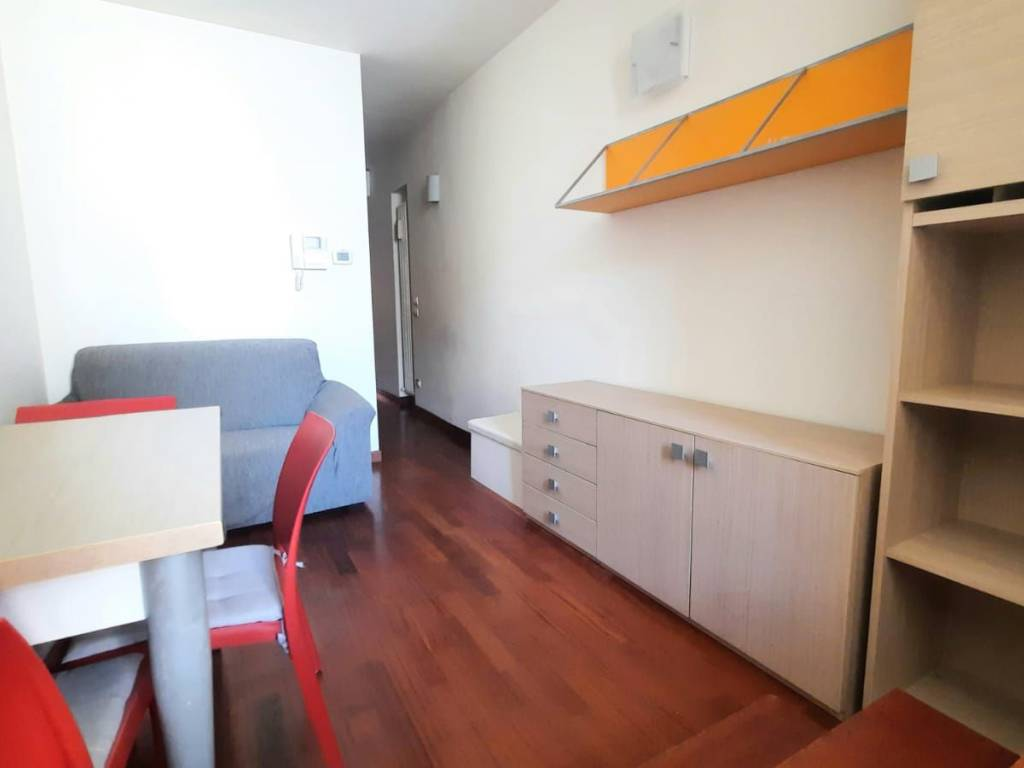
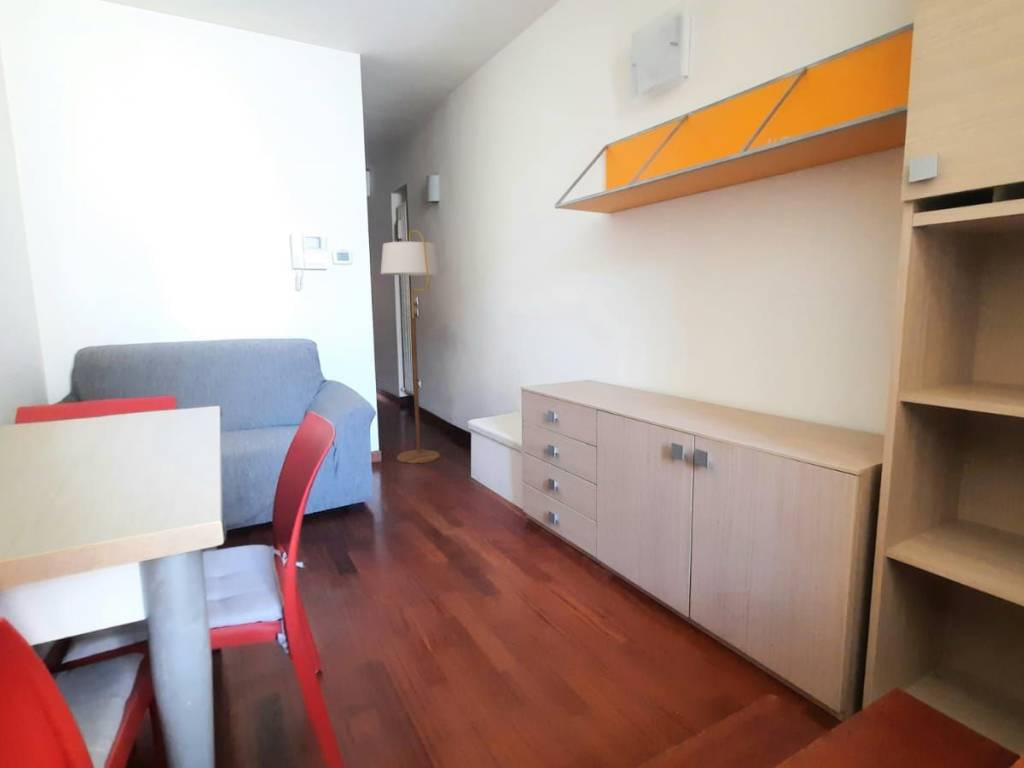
+ floor lamp [380,229,443,464]
